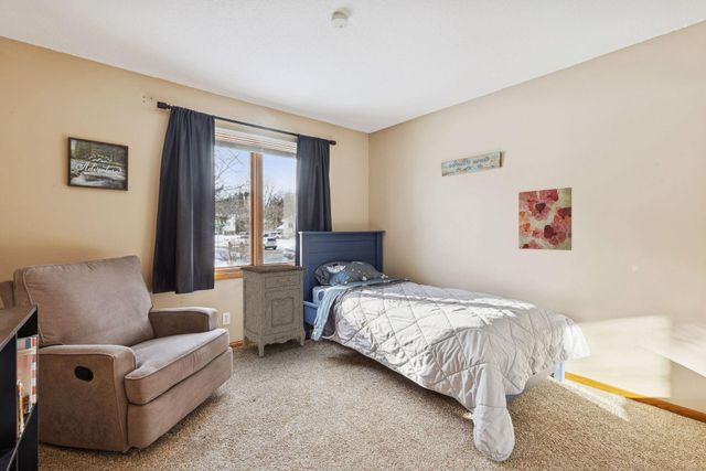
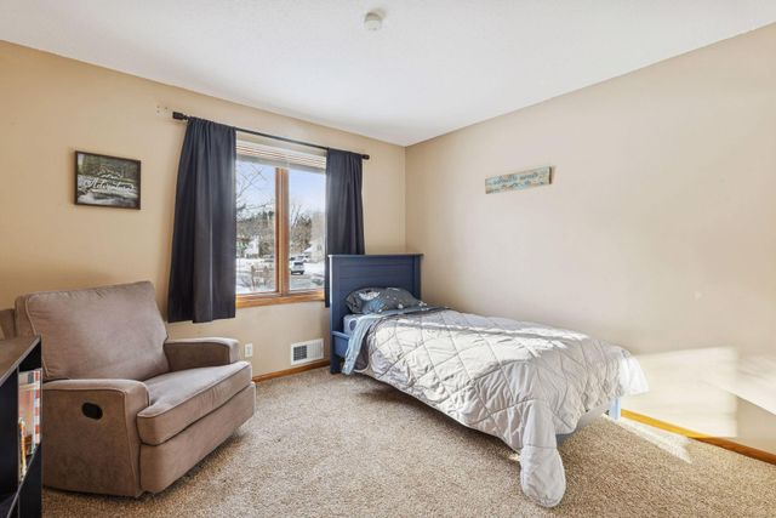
- wall art [517,186,573,251]
- nightstand [238,263,308,357]
